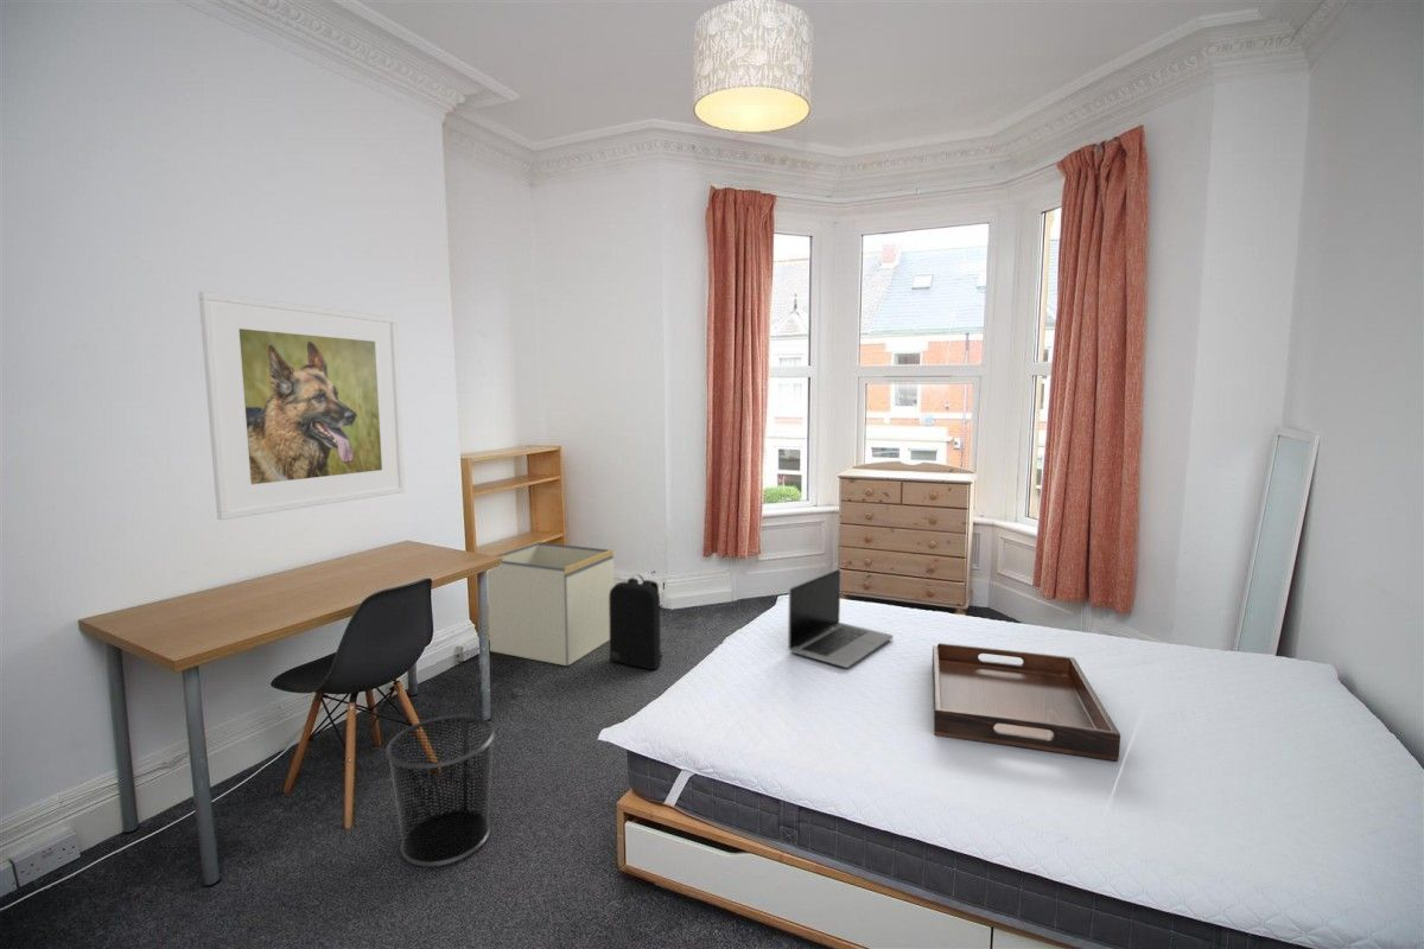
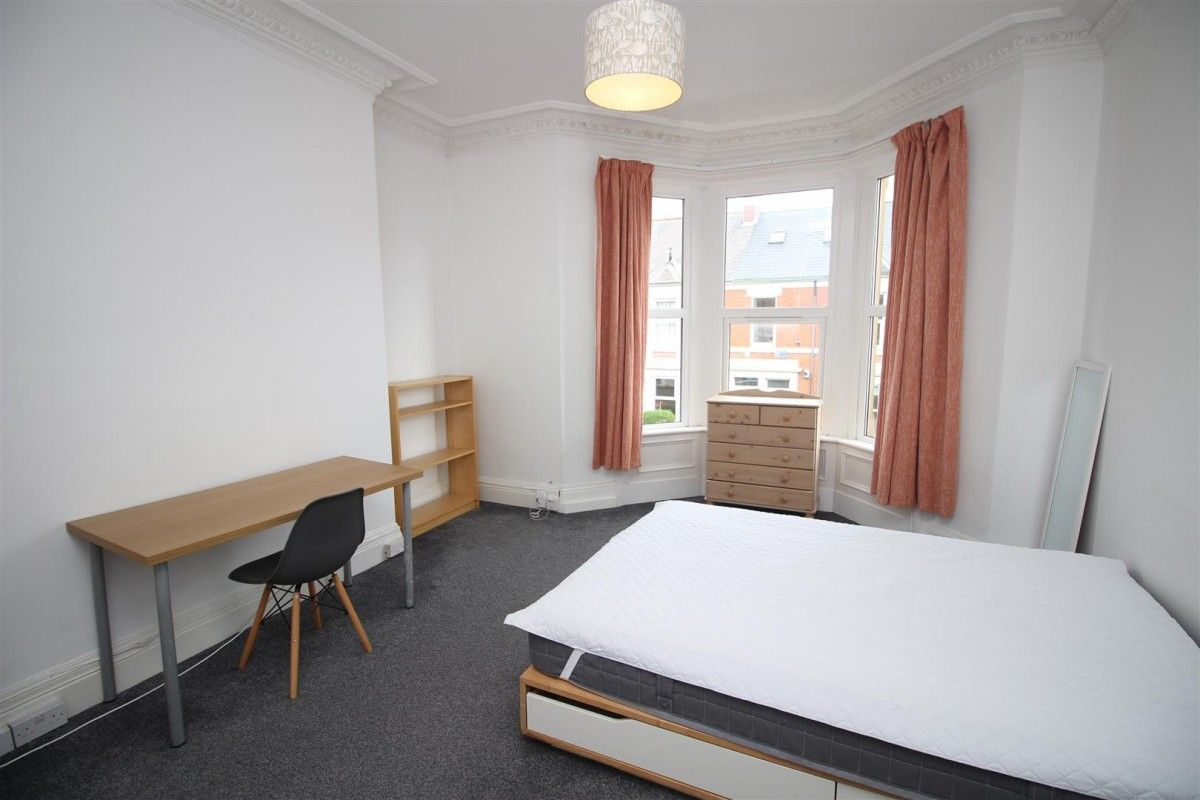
- backpack [609,573,663,670]
- serving tray [932,642,1121,763]
- storage bin [485,541,615,667]
- waste bin [384,714,496,867]
- laptop [787,567,894,669]
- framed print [197,291,406,521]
